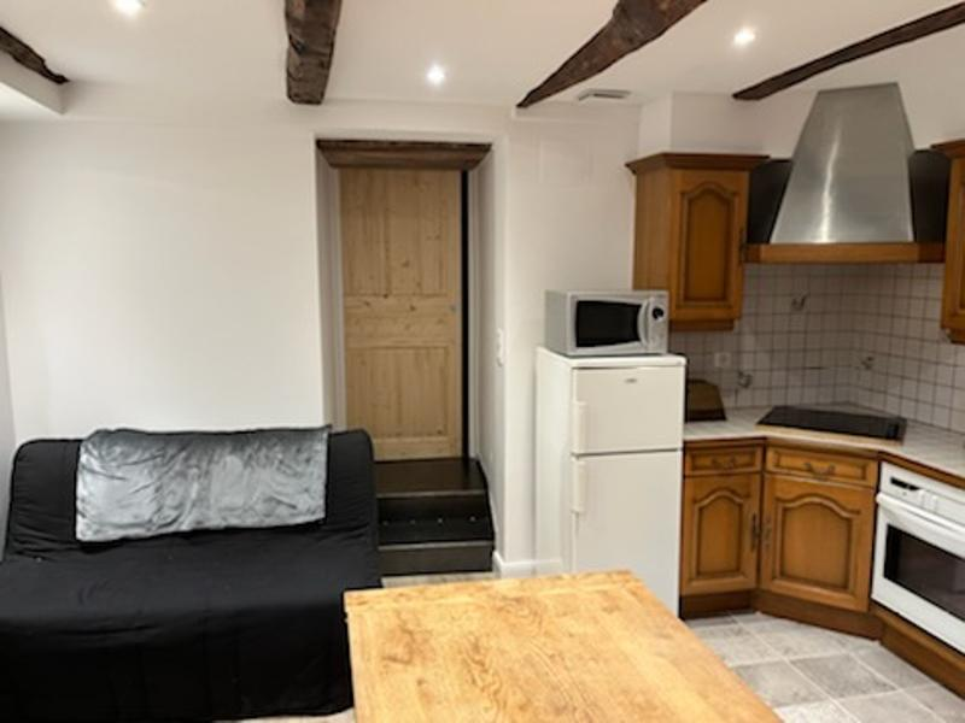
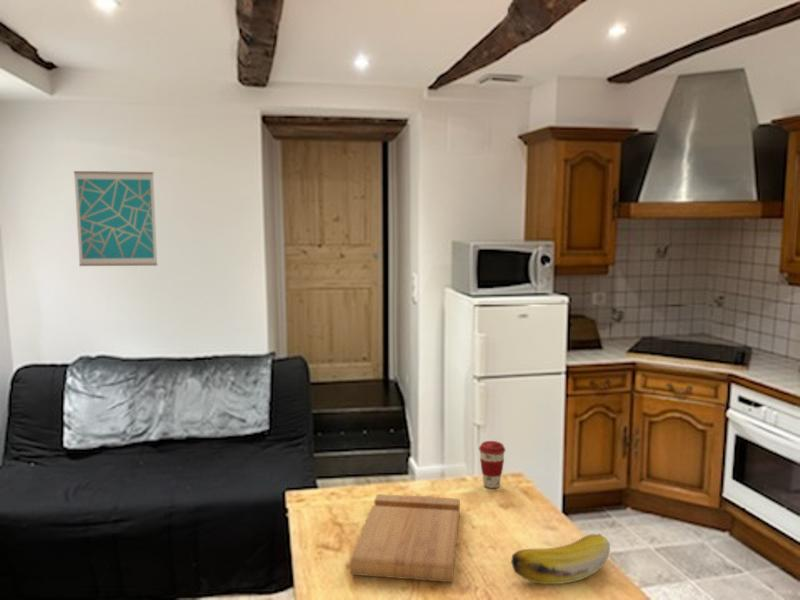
+ banana [510,532,611,585]
+ coffee cup [478,440,506,489]
+ cutting board [349,493,461,583]
+ wall art [73,170,158,267]
